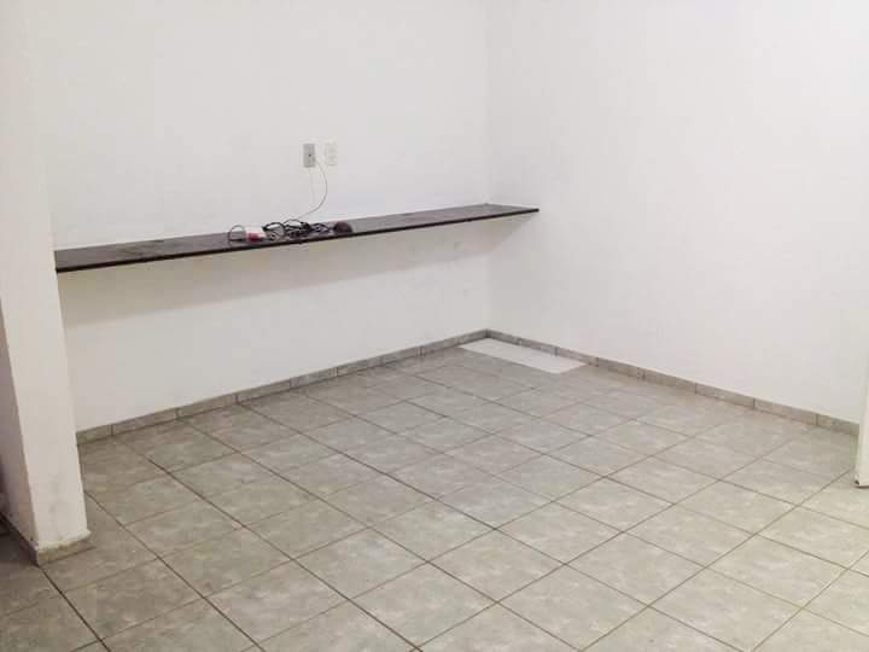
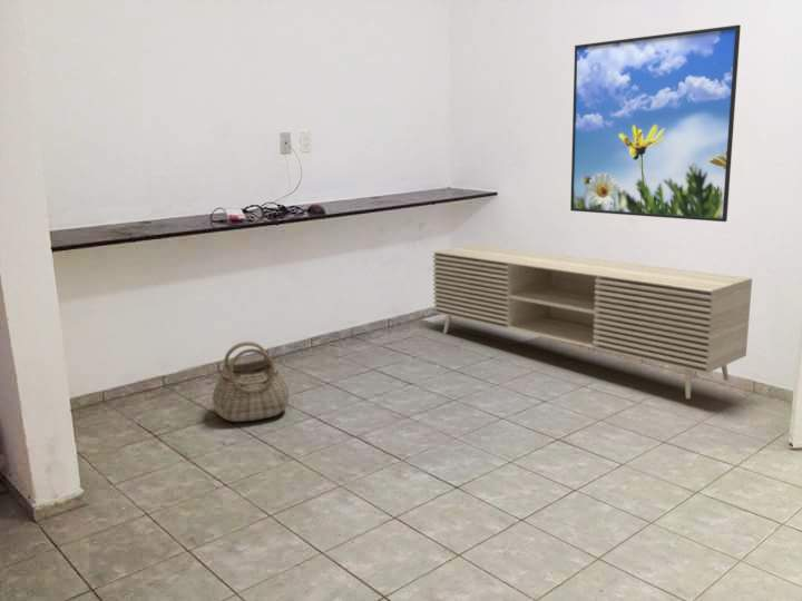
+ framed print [569,23,742,223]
+ basket [212,341,290,423]
+ credenza [432,244,753,400]
